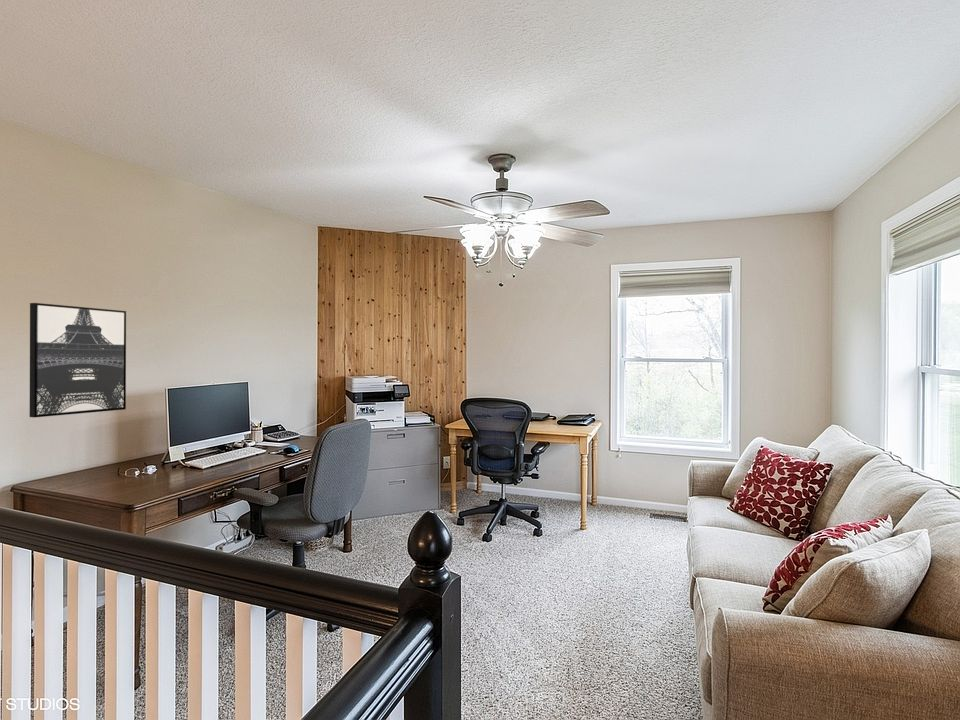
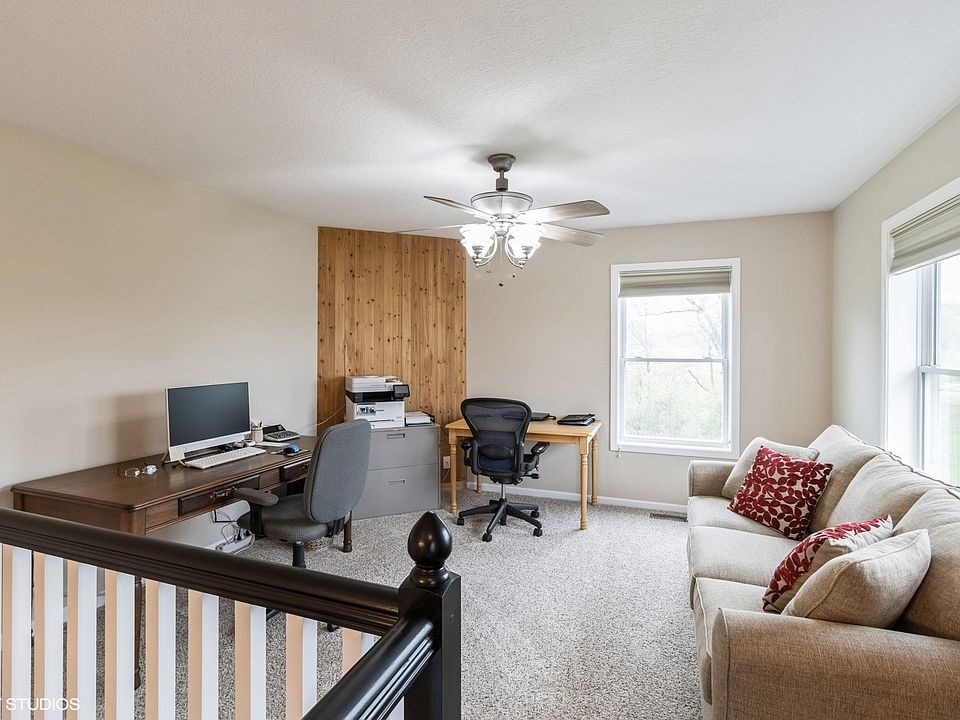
- wall art [29,302,127,418]
